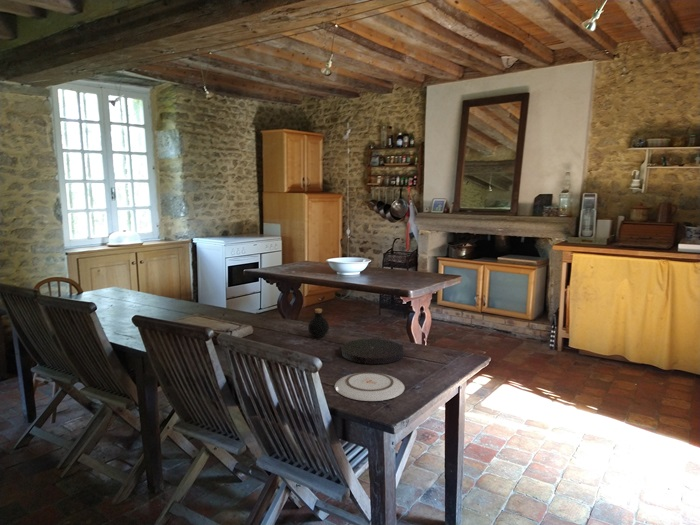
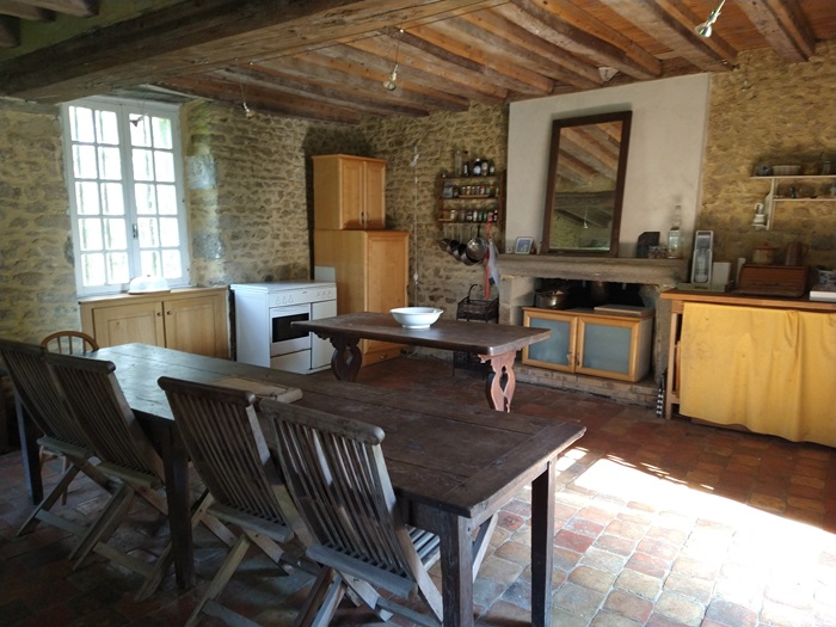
- plate [334,371,406,402]
- plate [341,338,405,365]
- bottle [307,308,330,339]
